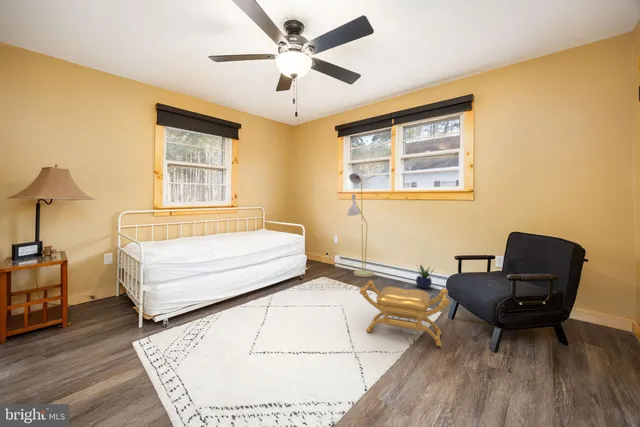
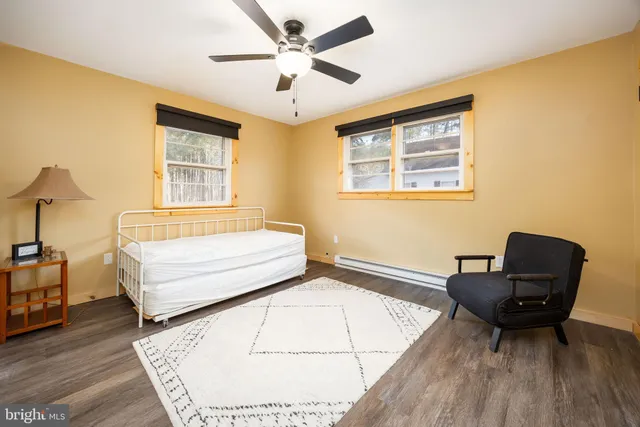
- potted plant [415,263,435,289]
- floor lamp [346,168,375,278]
- stool [359,279,450,348]
